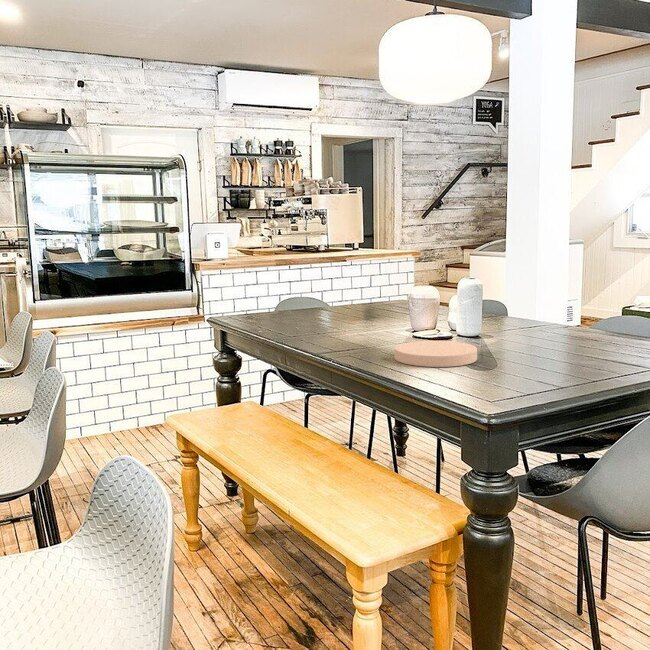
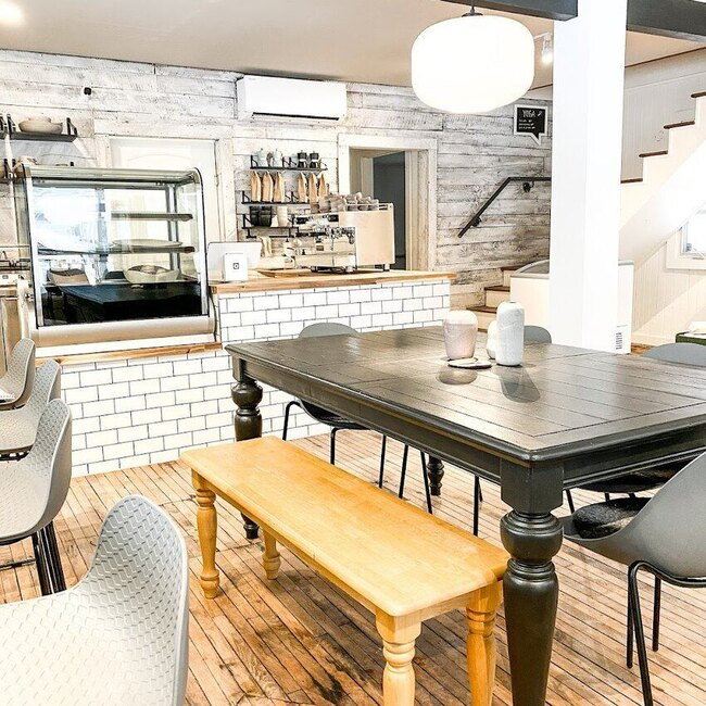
- plate [394,340,478,368]
